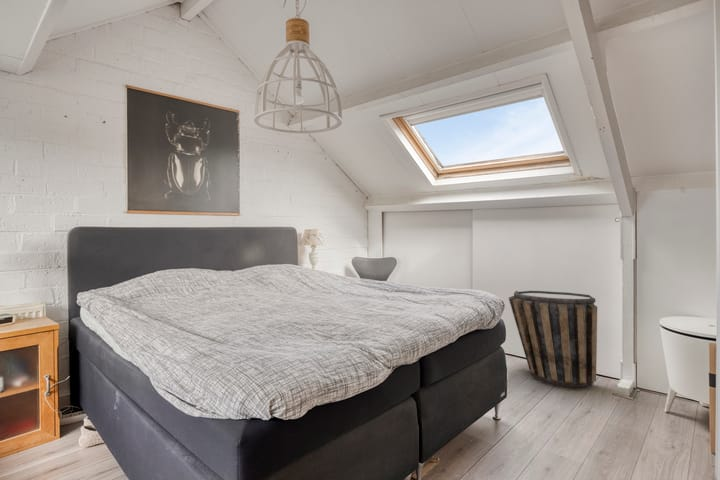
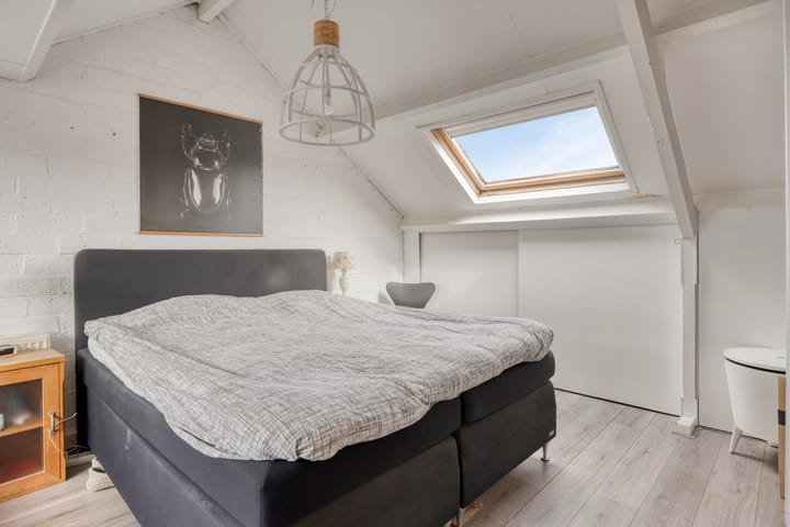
- basket [508,290,598,388]
